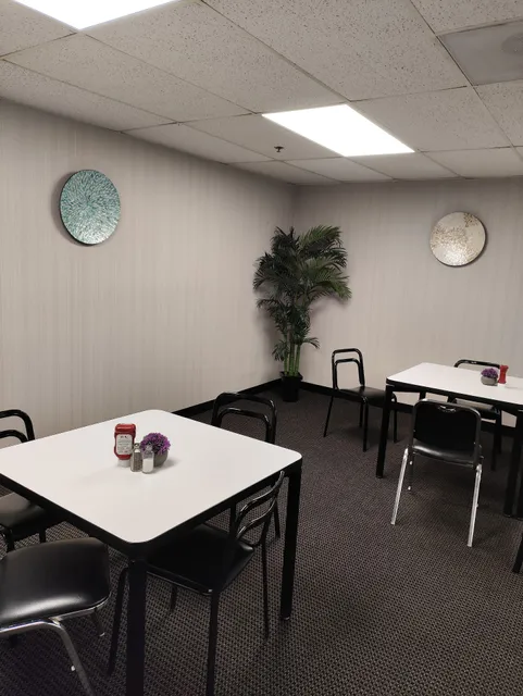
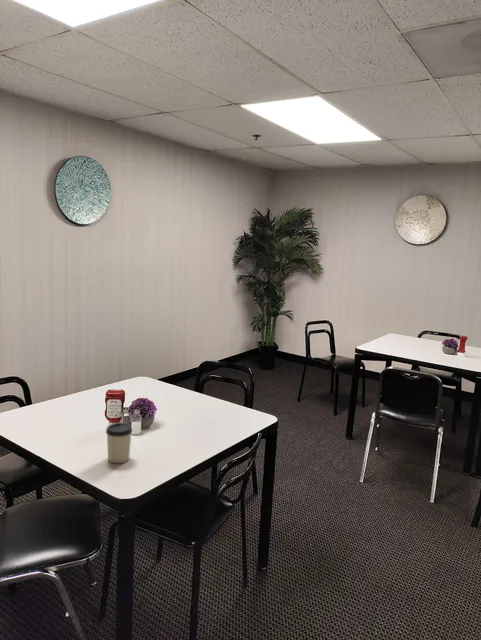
+ cup [105,422,133,465]
